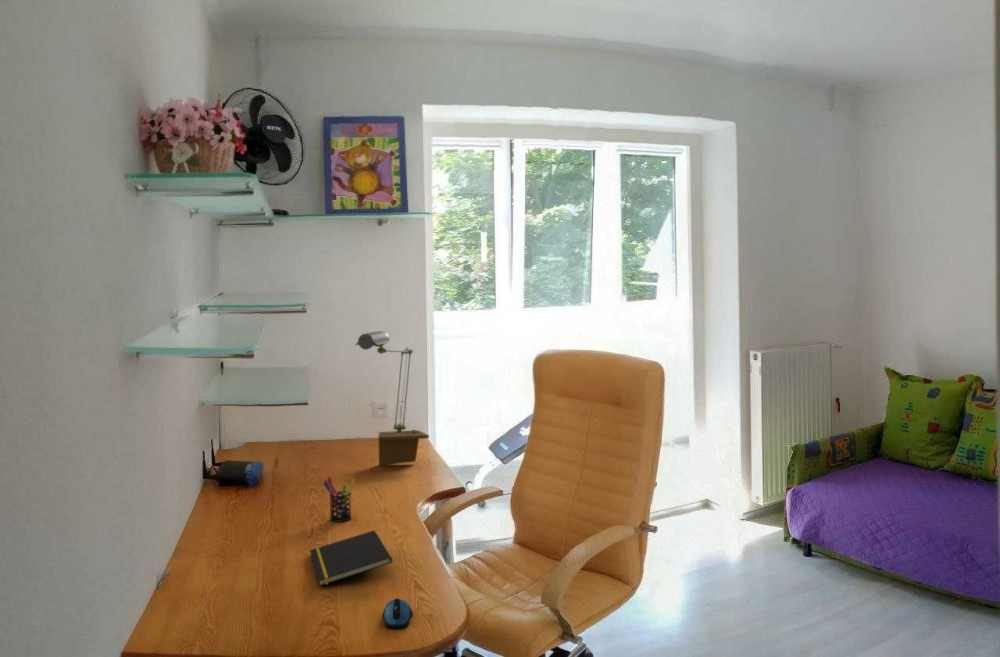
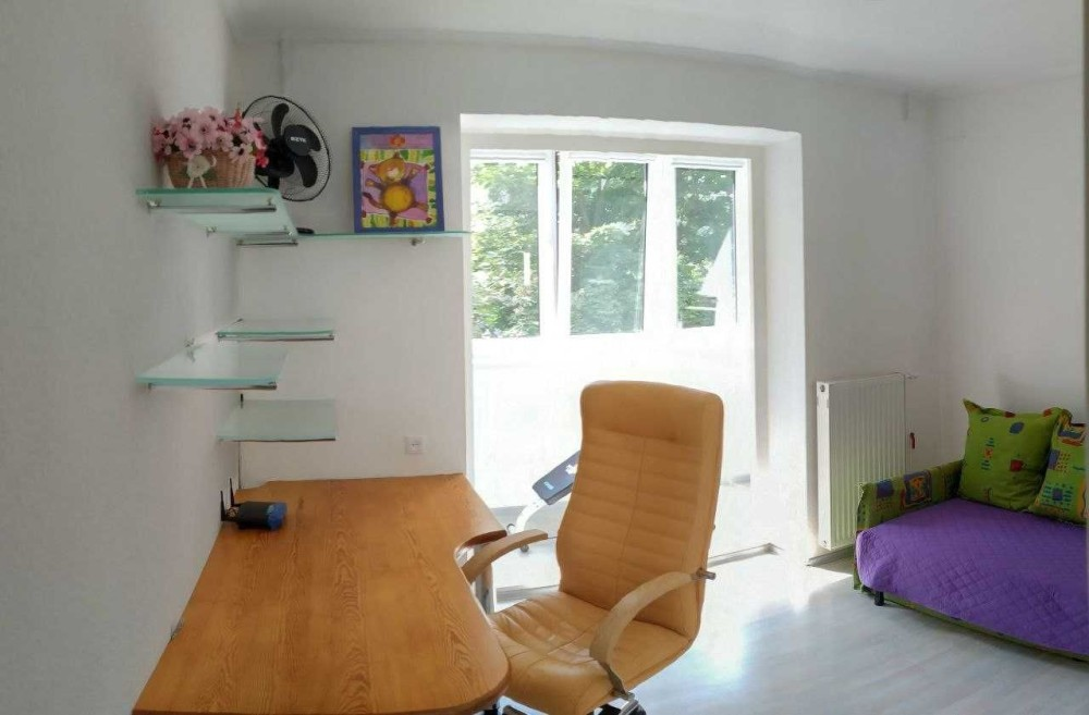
- pen holder [323,475,356,523]
- notepad [309,529,393,587]
- desk lamp [355,330,430,467]
- computer mouse [382,598,414,630]
